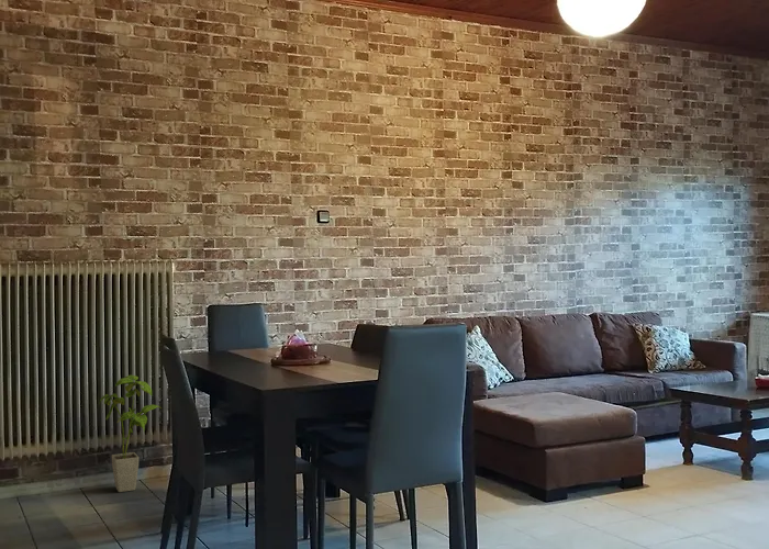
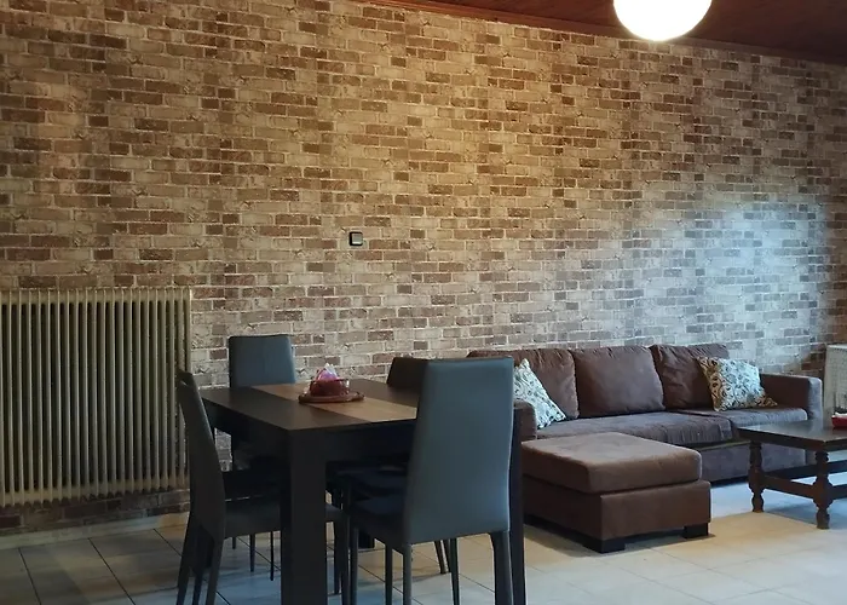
- house plant [98,374,163,493]
